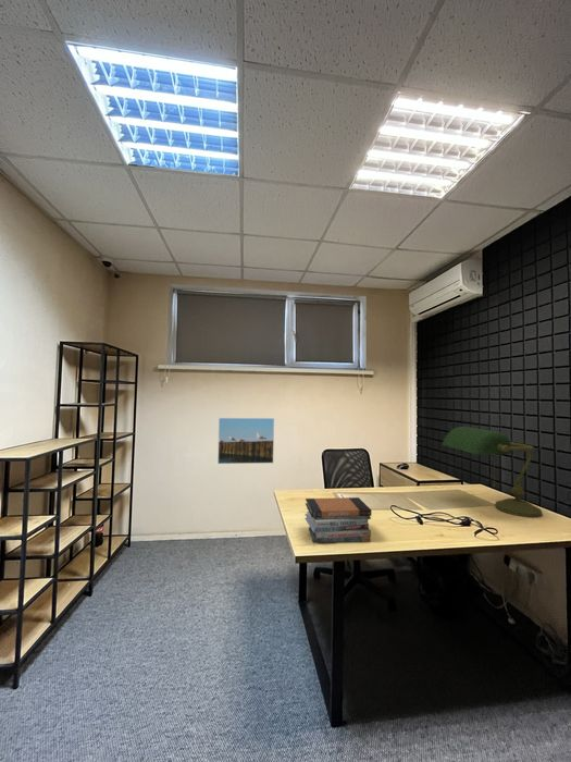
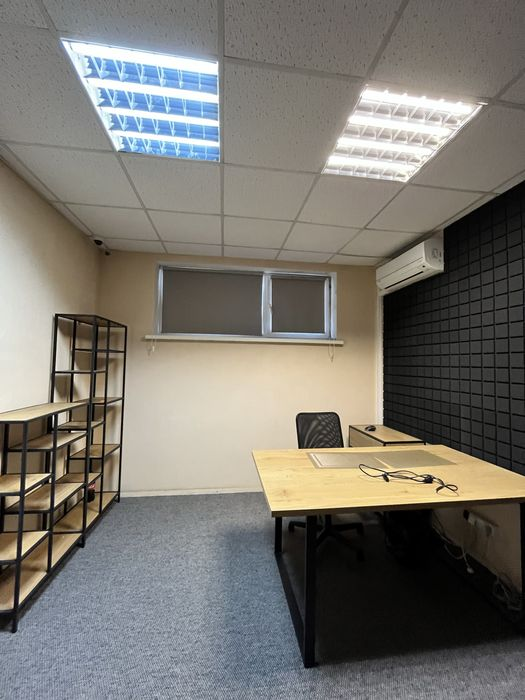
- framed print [216,417,275,465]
- desk lamp [442,426,543,518]
- book stack [303,496,373,543]
